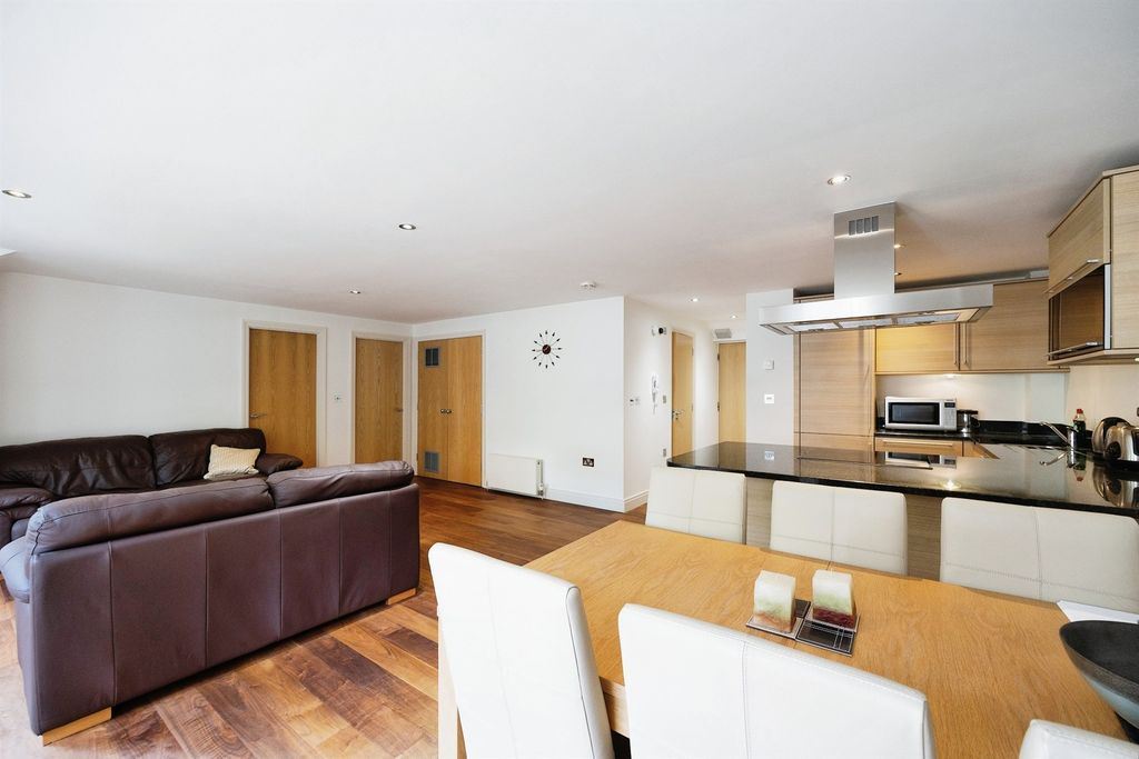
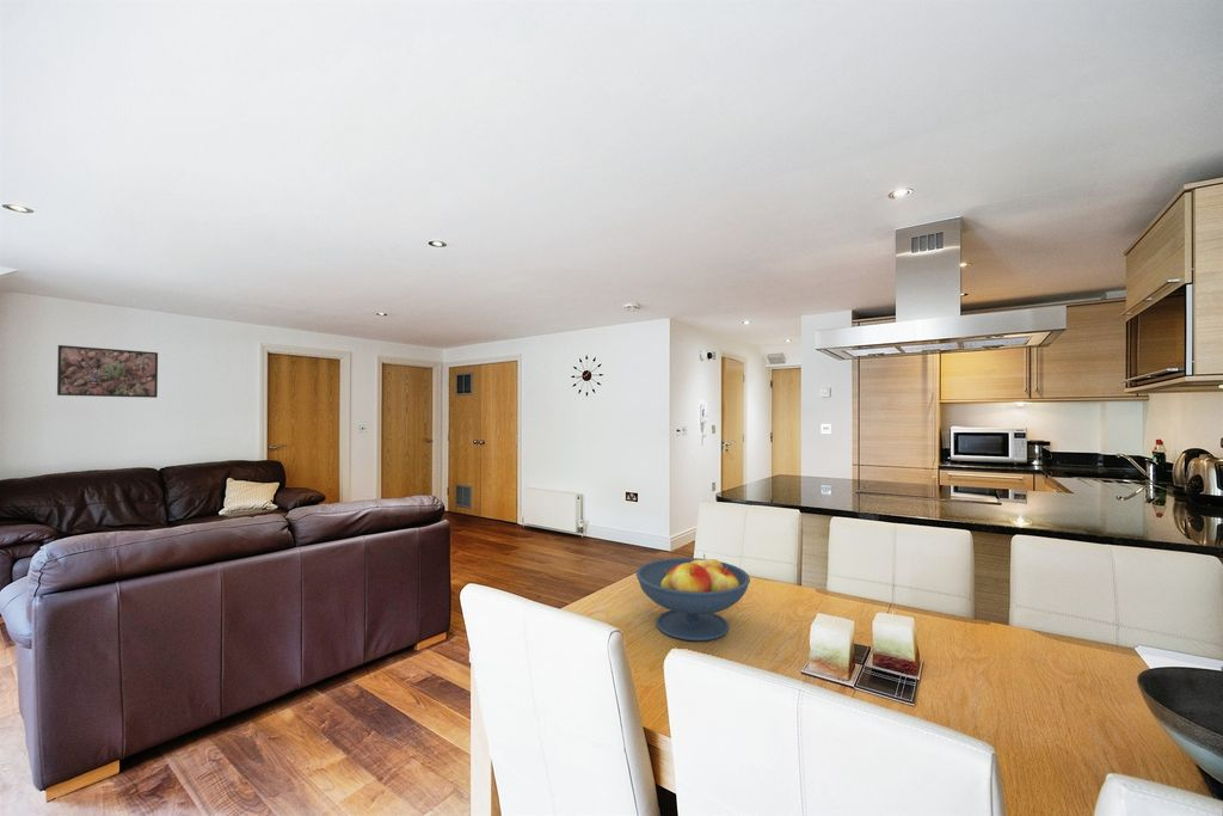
+ fruit bowl [634,553,751,642]
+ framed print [56,344,159,399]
